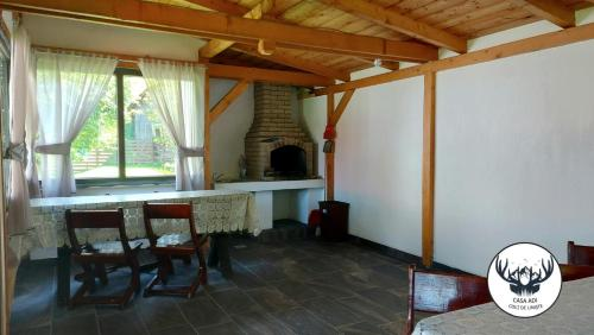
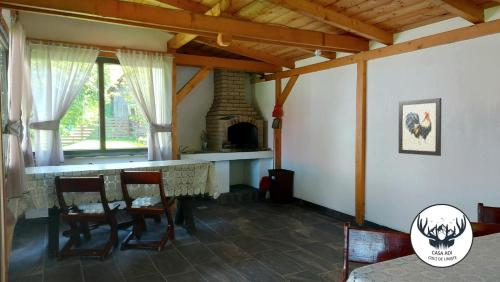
+ wall art [398,97,442,157]
